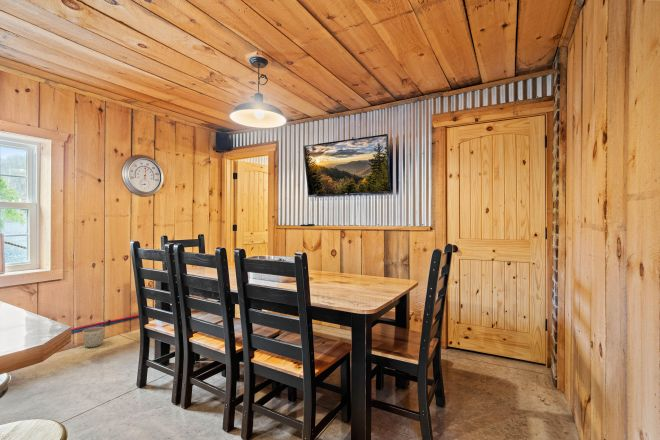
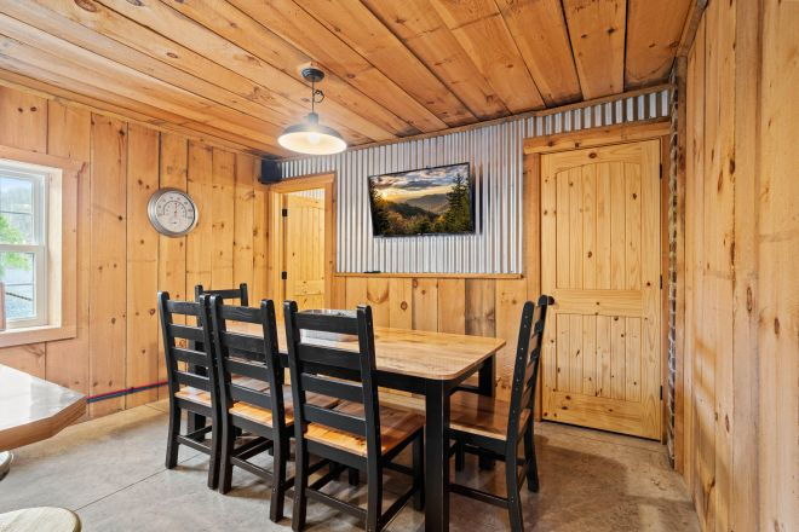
- planter [82,326,106,348]
